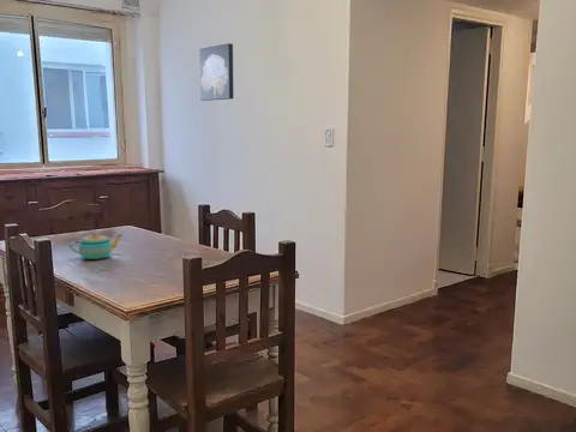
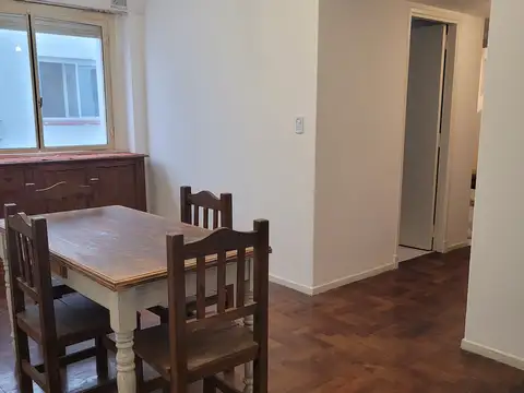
- wall art [199,42,234,102]
- teapot [68,230,122,260]
